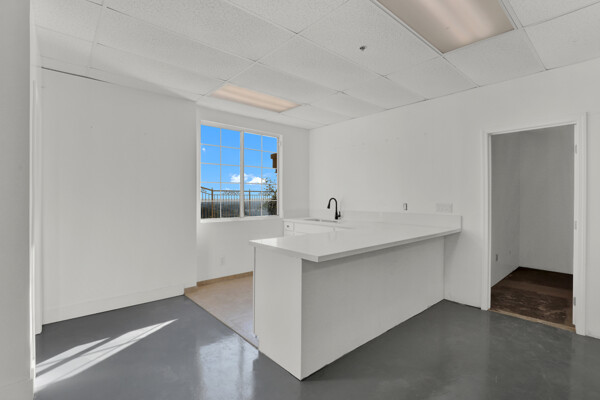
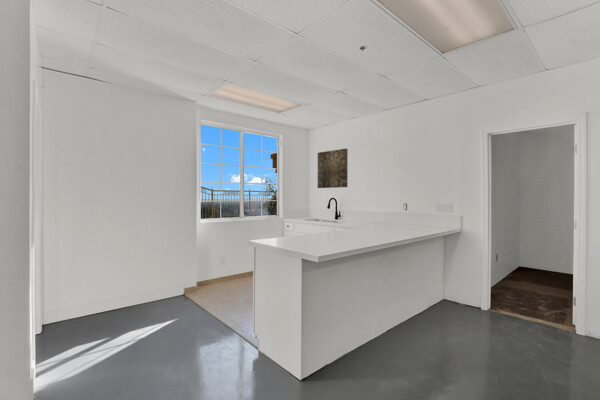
+ wall art [317,148,349,189]
